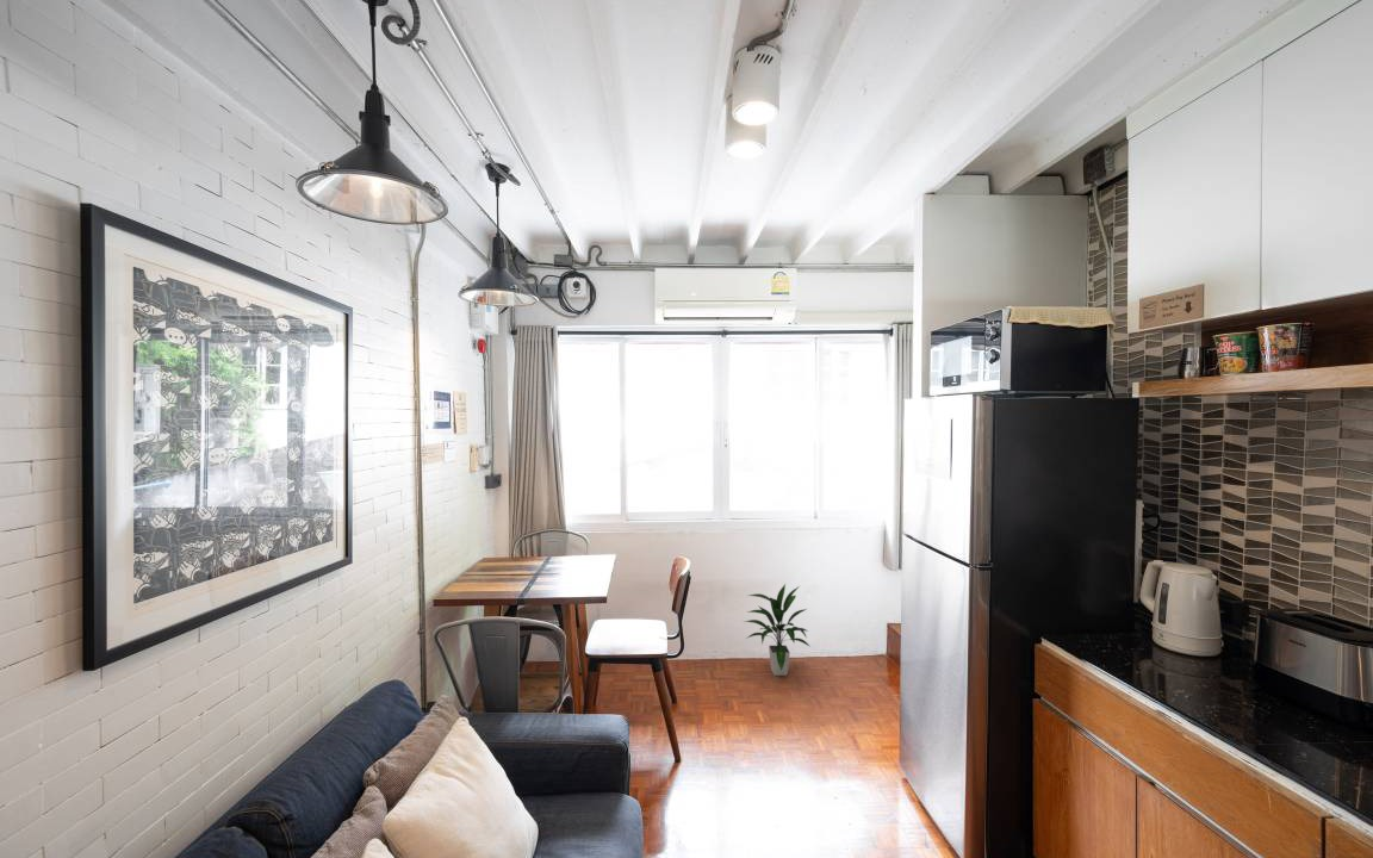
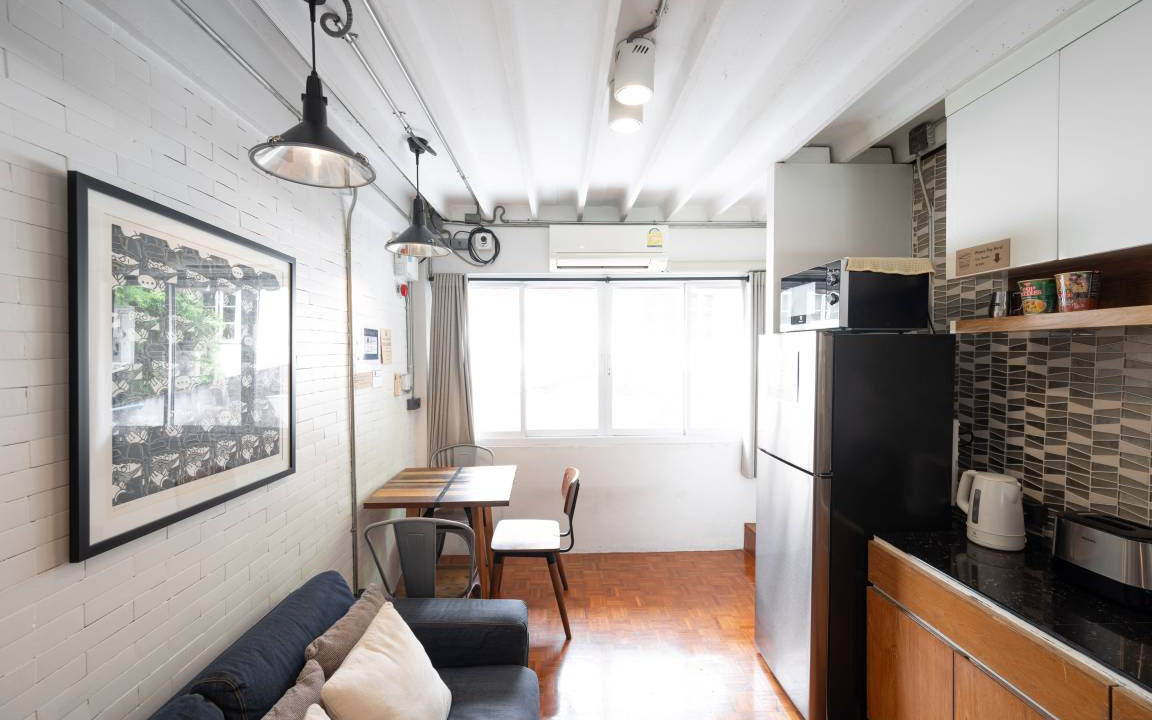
- indoor plant [744,583,810,677]
